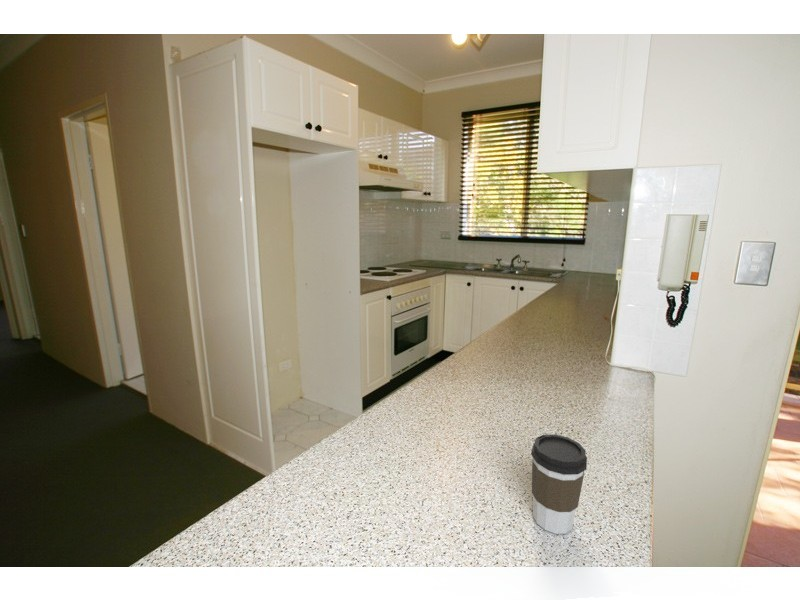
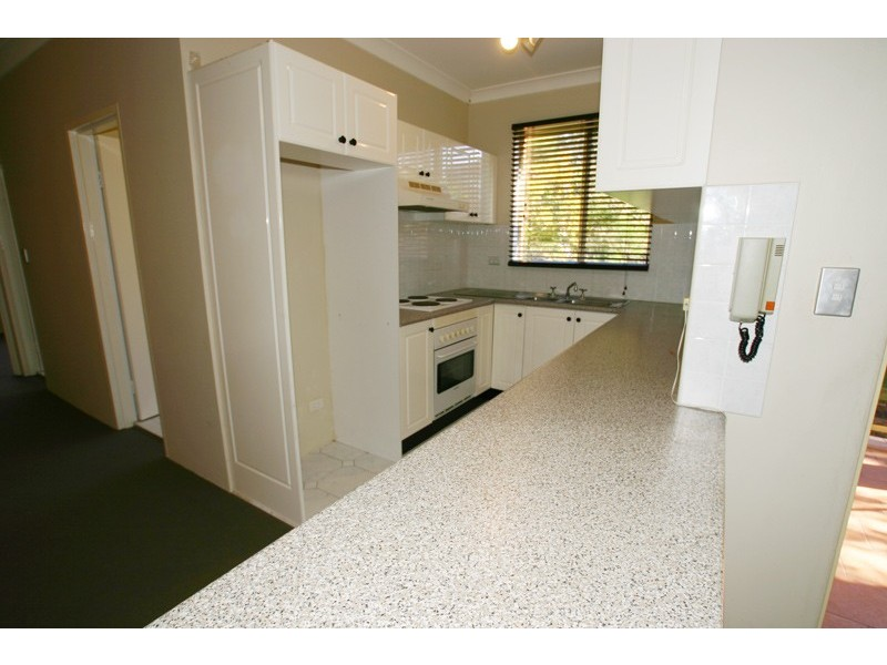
- coffee cup [530,433,588,535]
